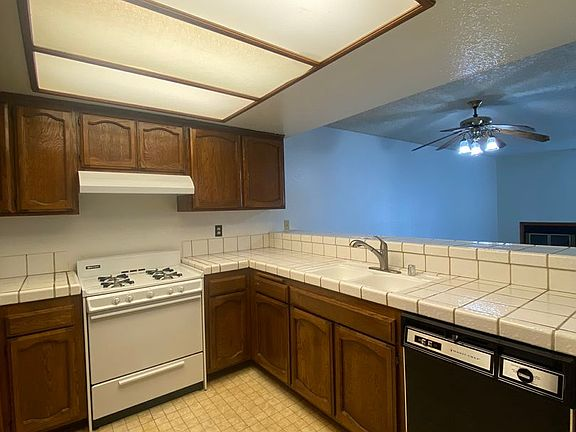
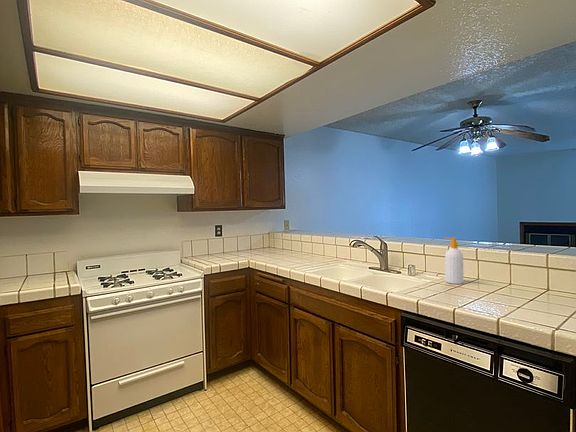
+ soap bottle [443,237,464,285]
